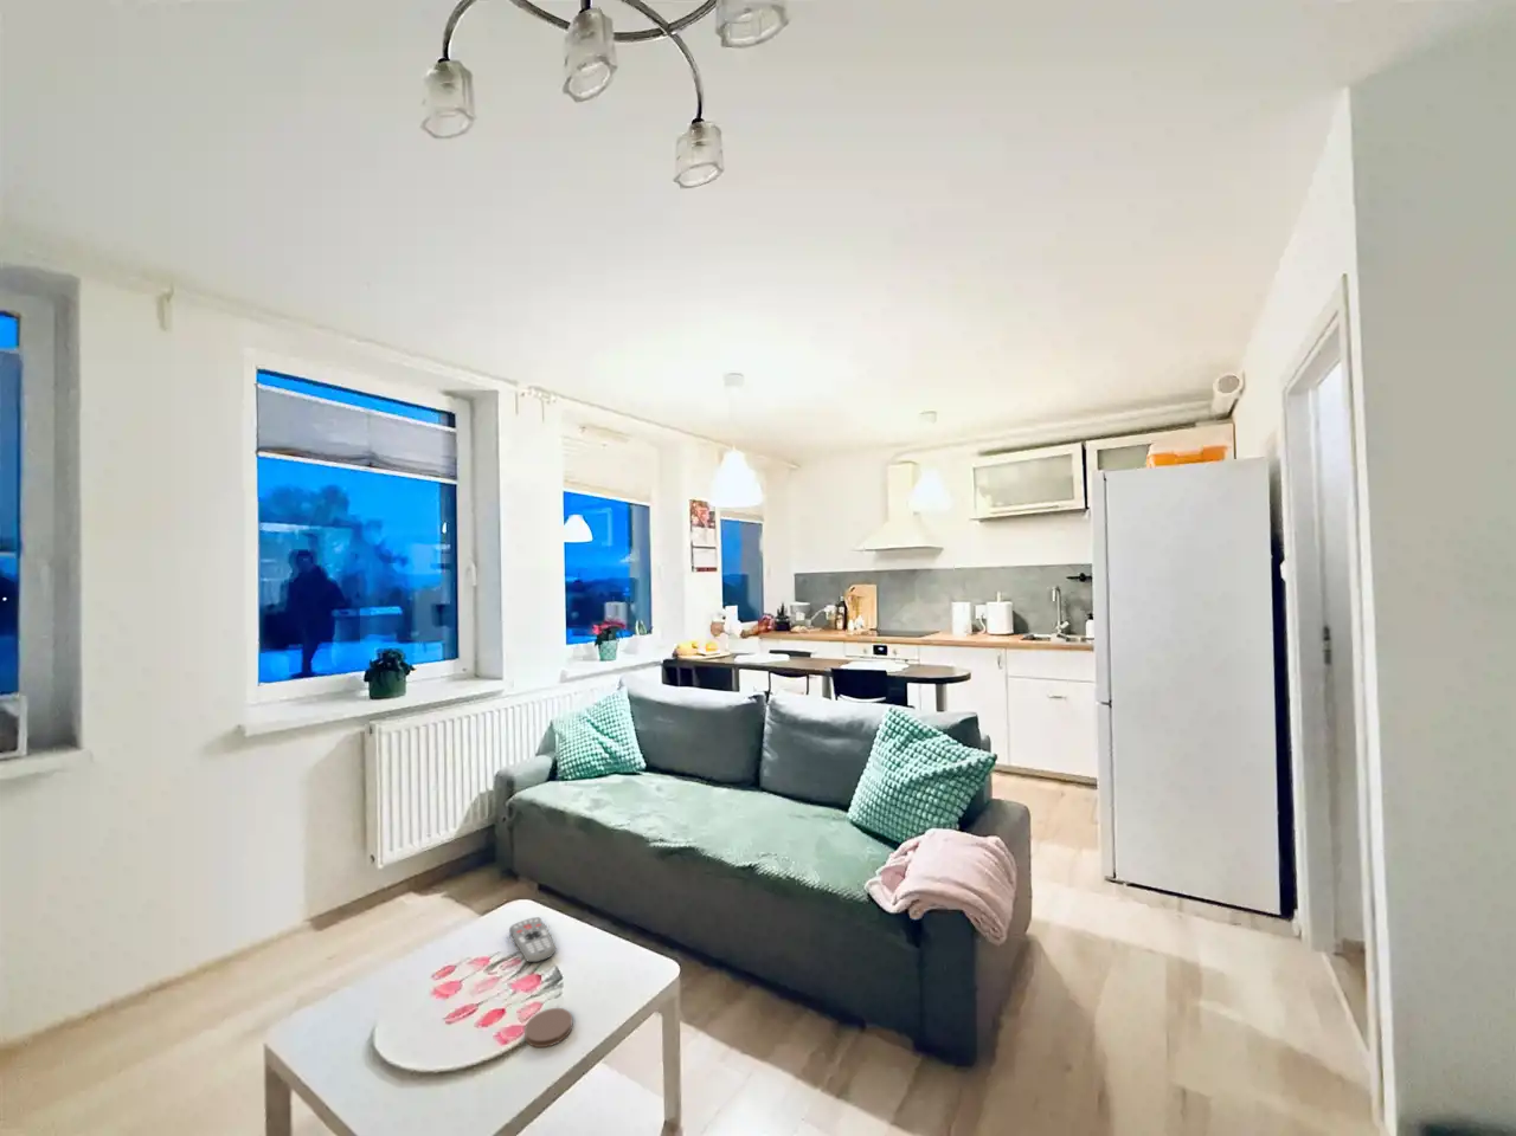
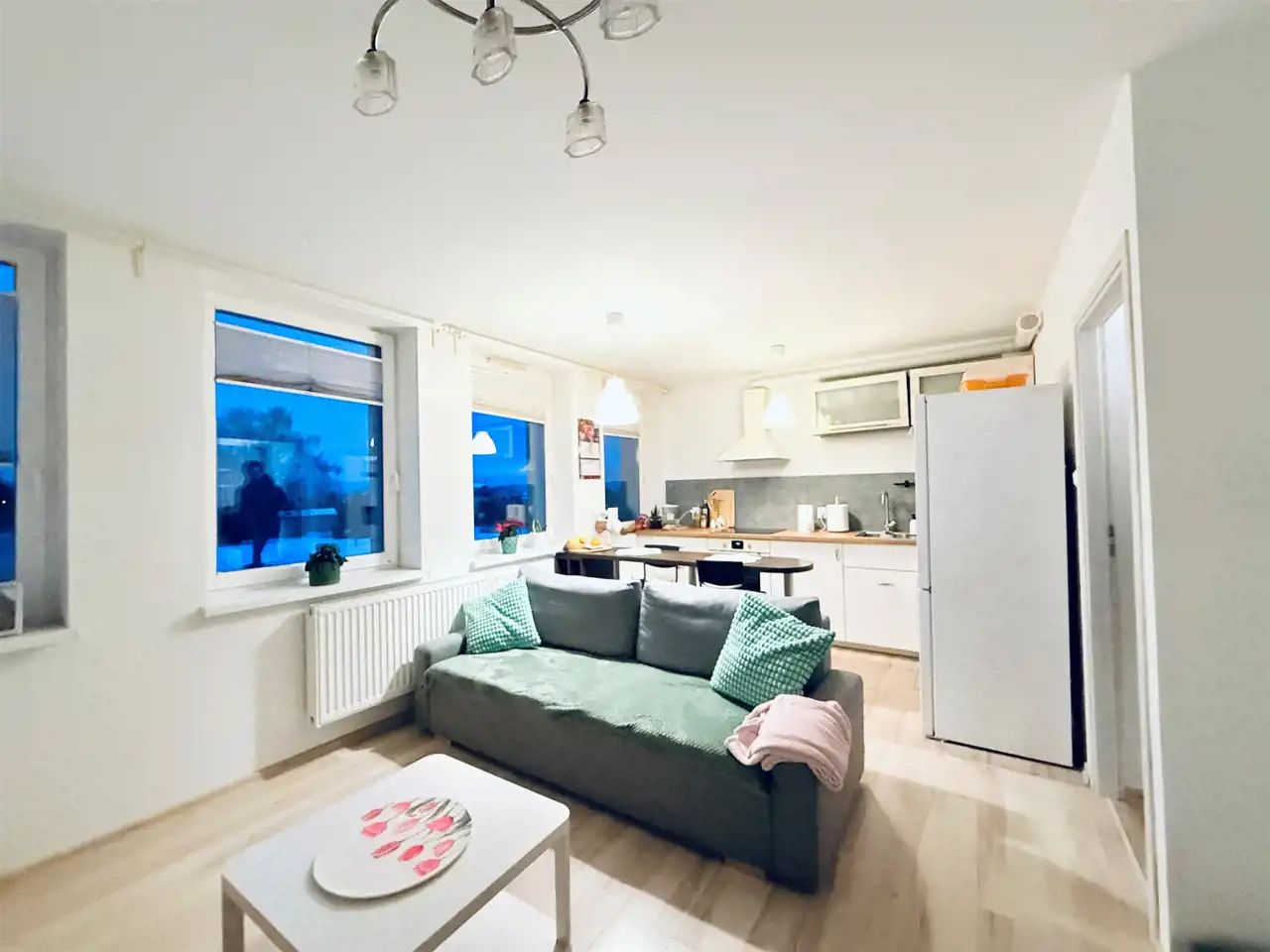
- coaster [524,1007,574,1049]
- remote control [509,916,556,963]
